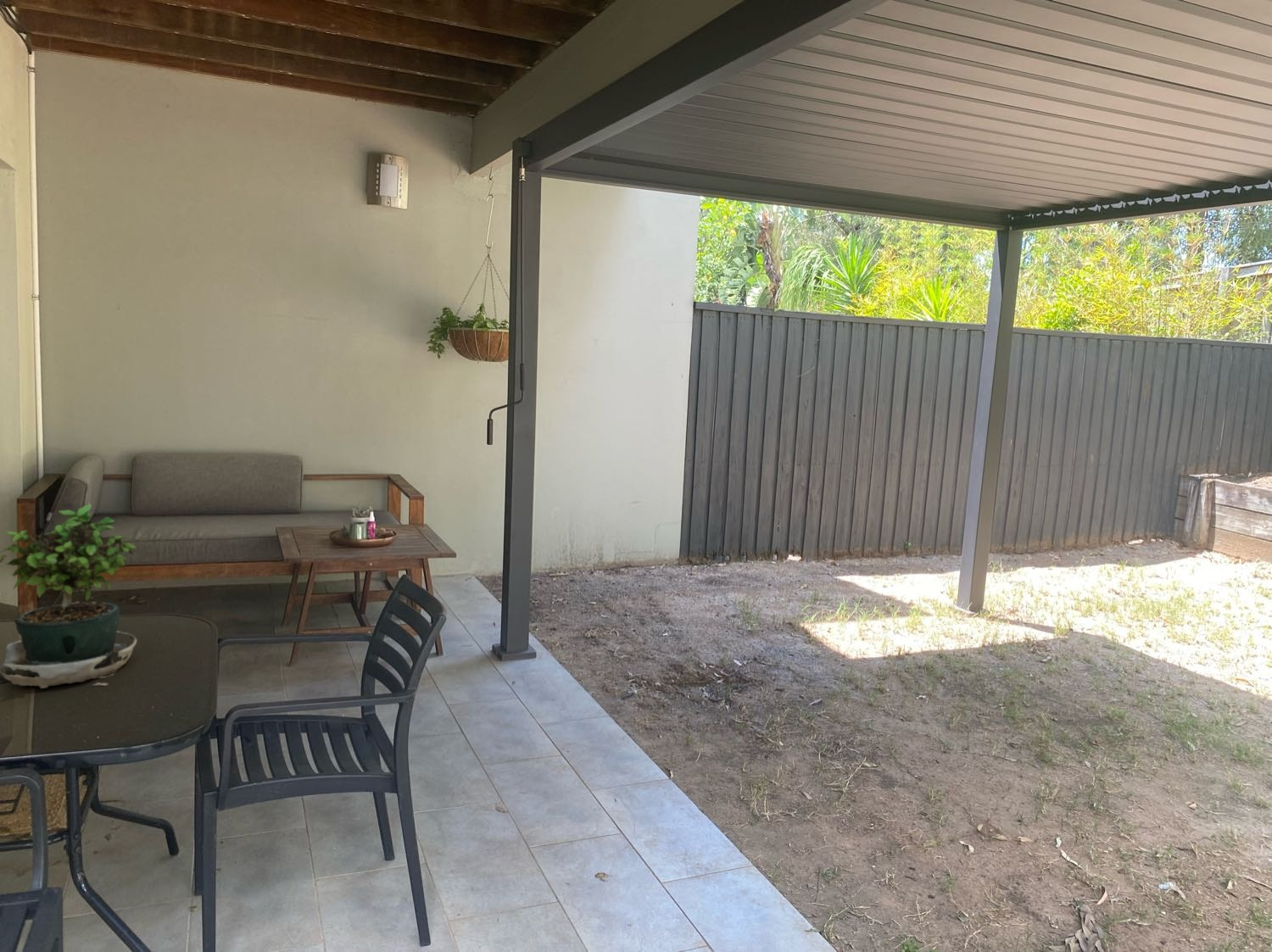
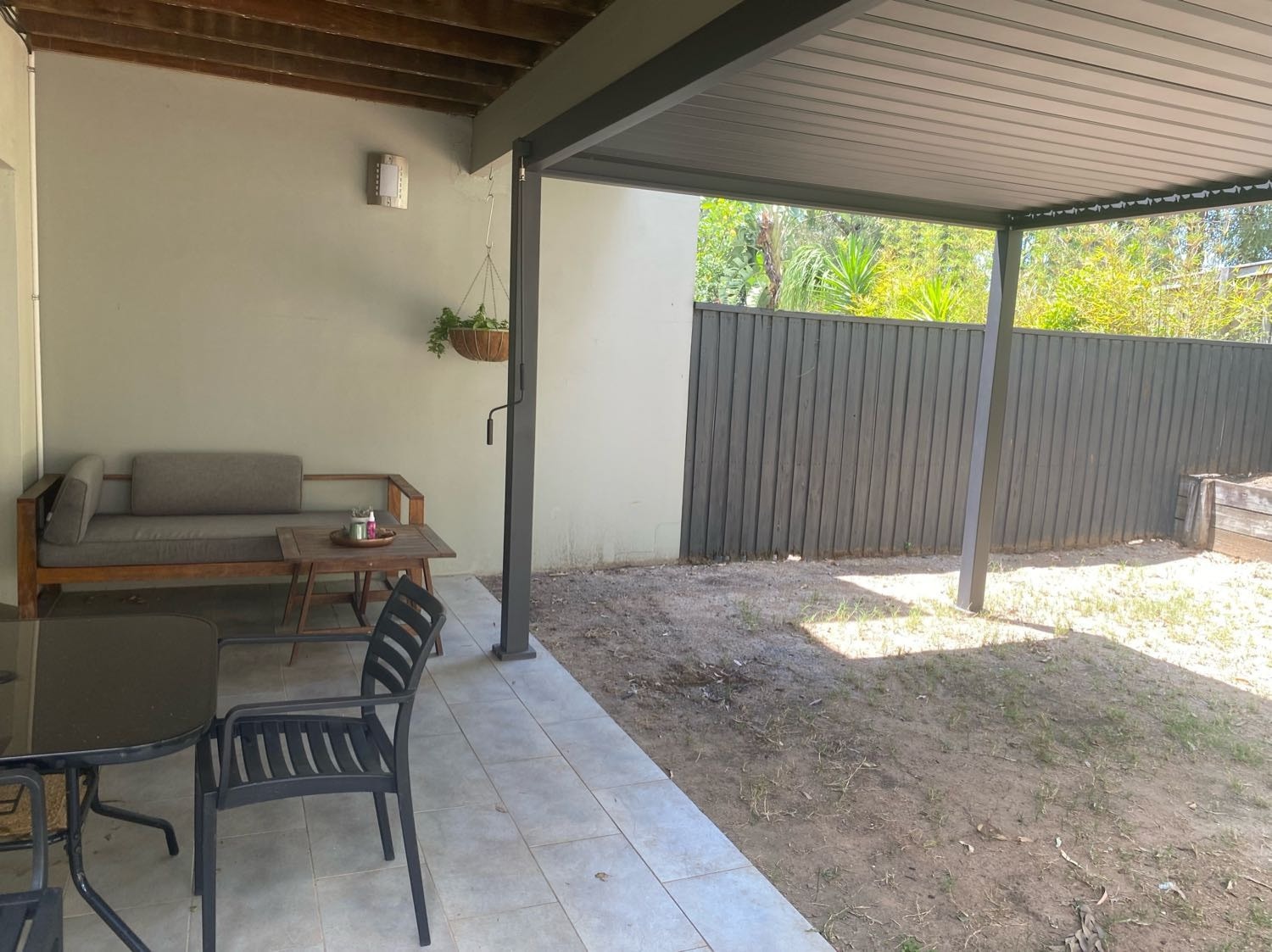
- potted plant [0,503,138,689]
